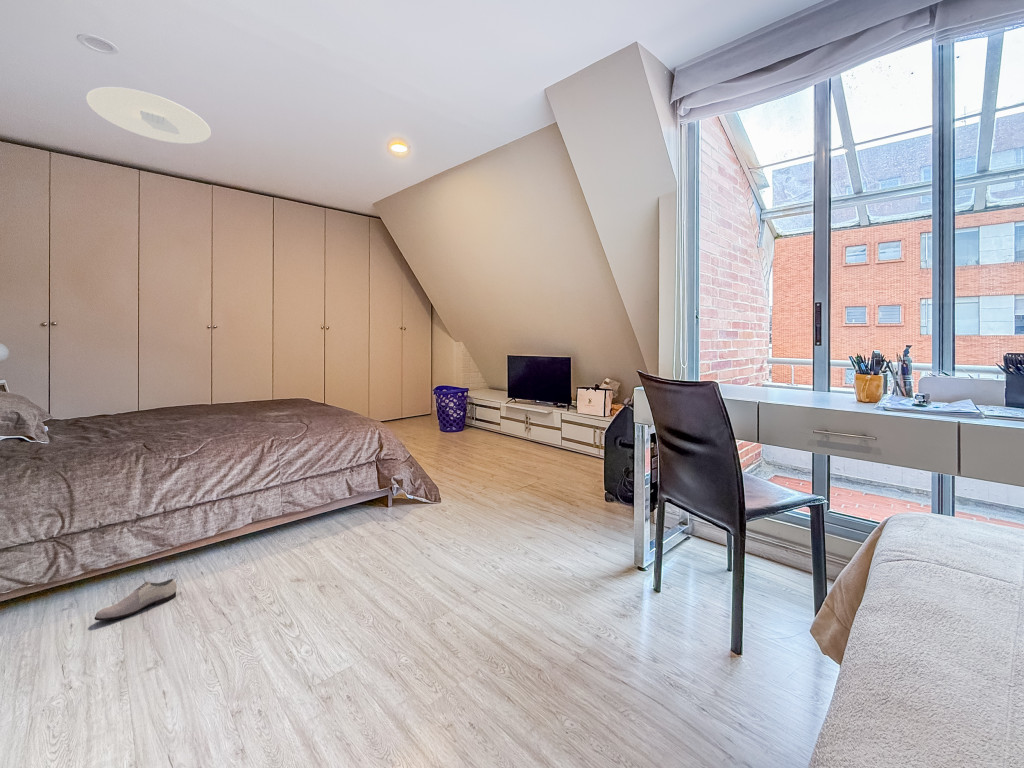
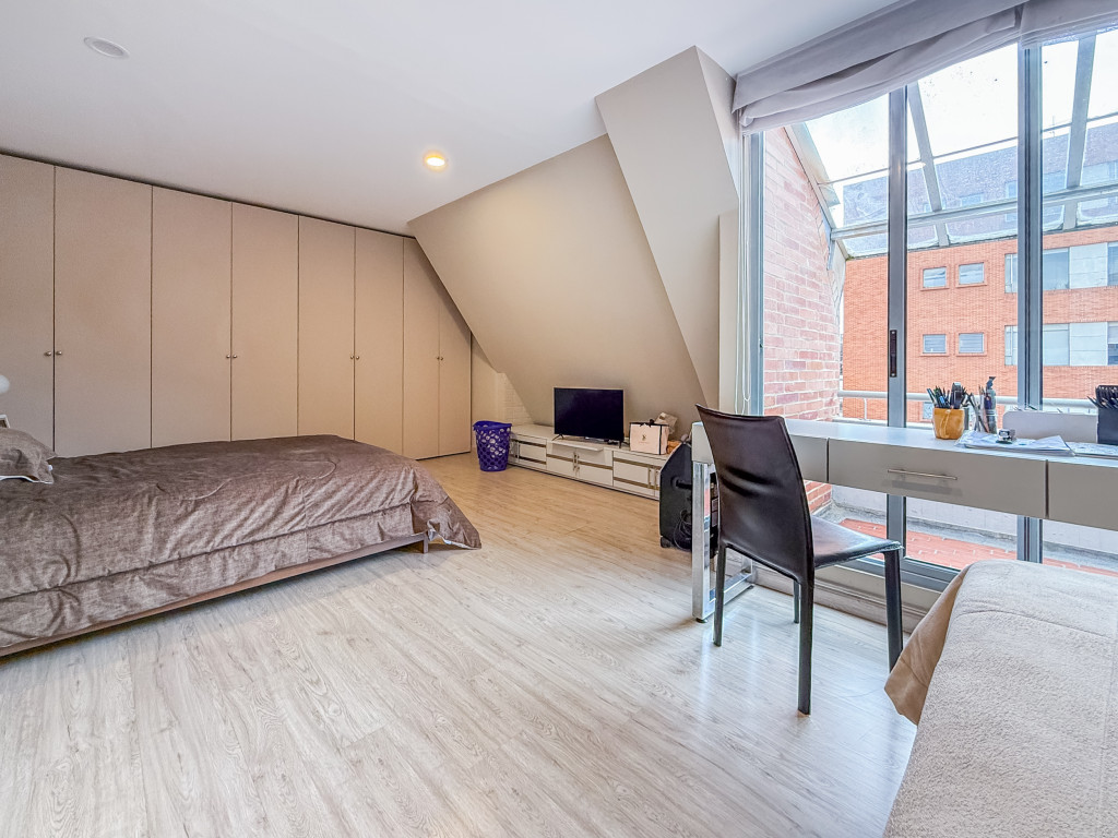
- shoe [94,578,178,622]
- ceiling light [86,86,212,145]
